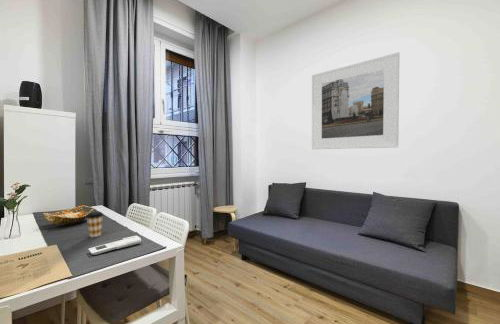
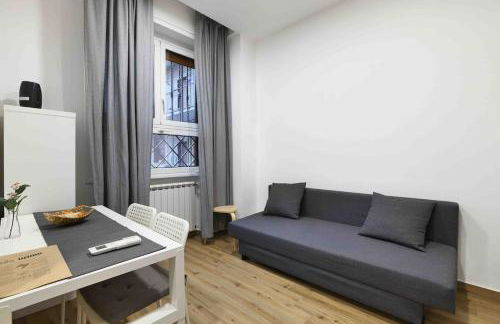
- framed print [311,51,400,150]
- coffee cup [85,211,105,238]
